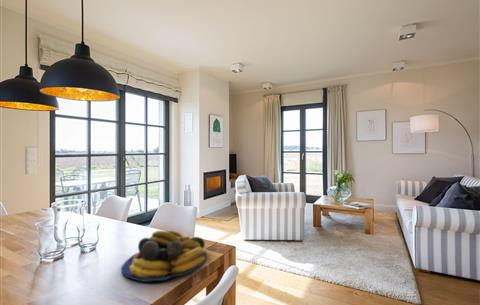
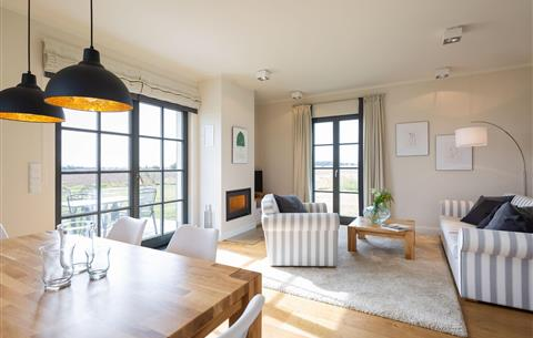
- fruit bowl [121,230,208,283]
